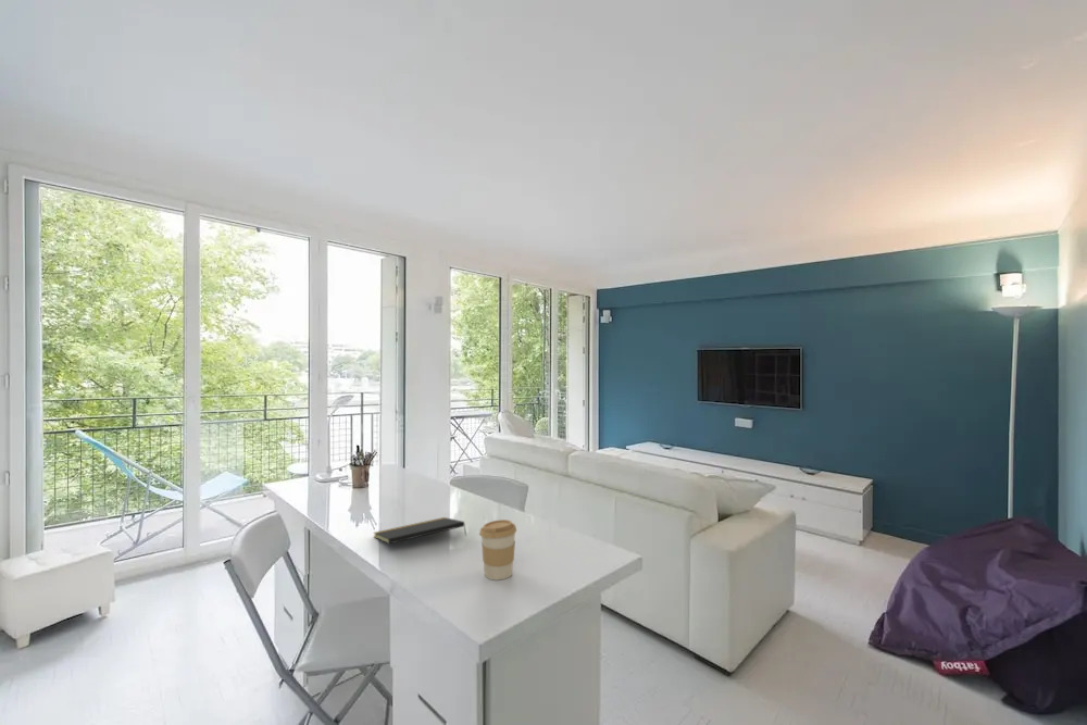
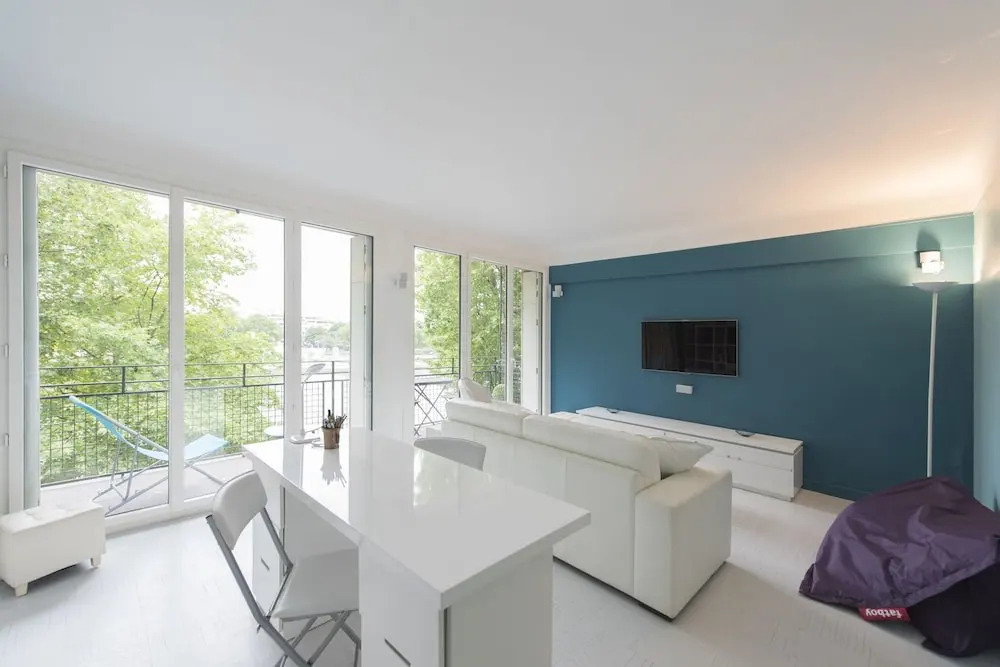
- notepad [373,516,467,545]
- coffee cup [478,518,517,582]
